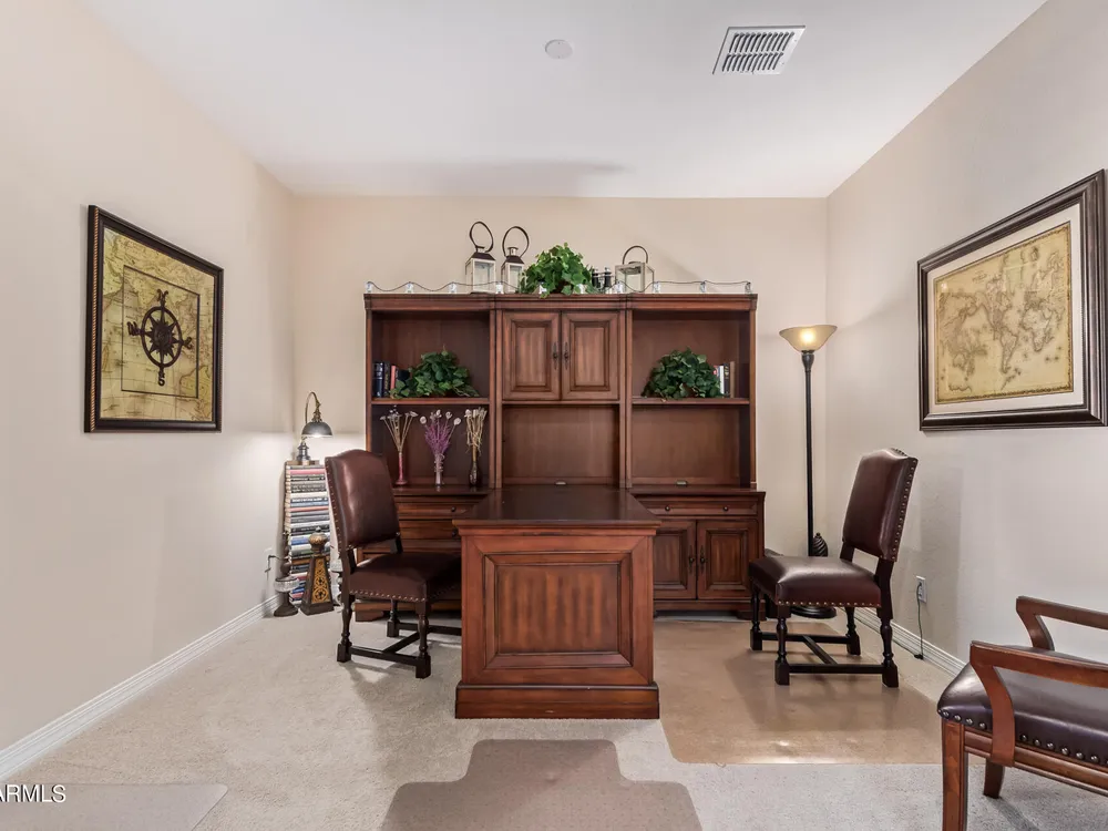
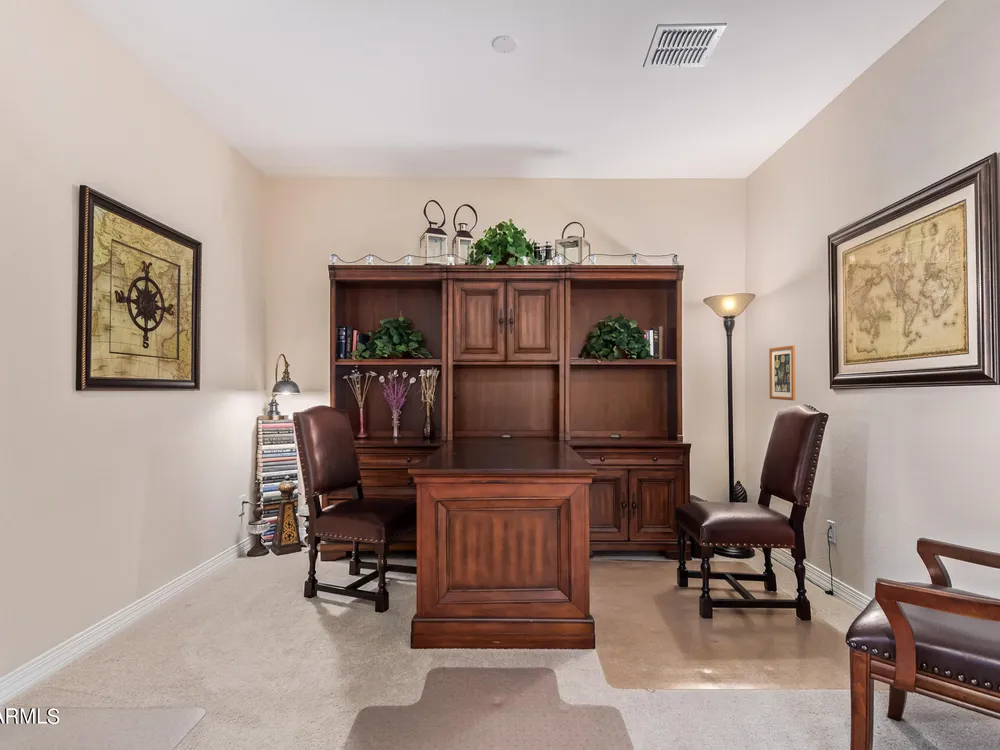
+ wall art [768,344,796,401]
